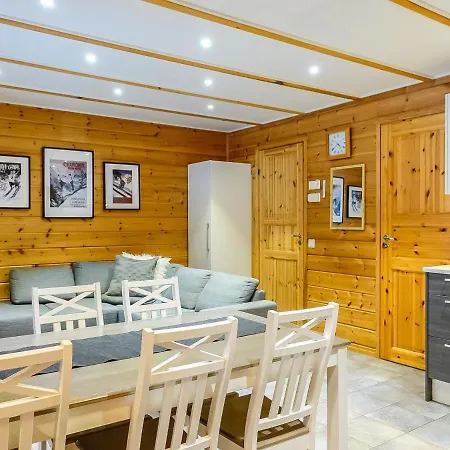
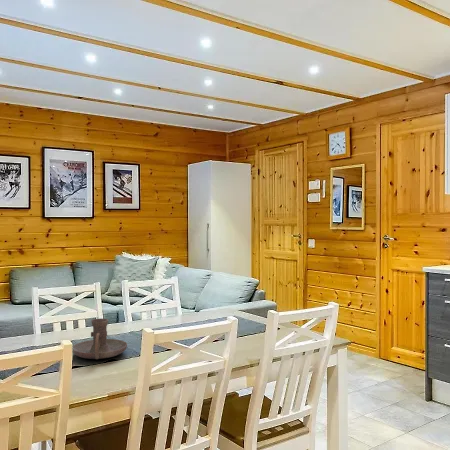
+ candle holder [72,318,128,360]
